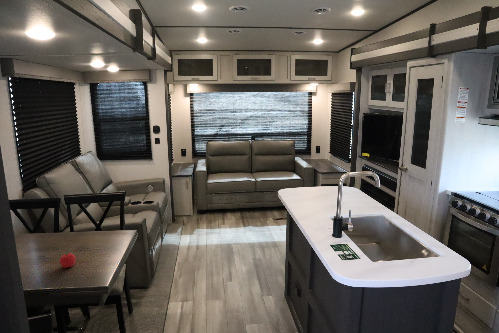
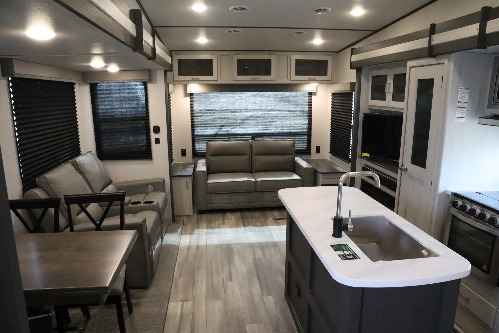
- fruit [59,248,77,269]
